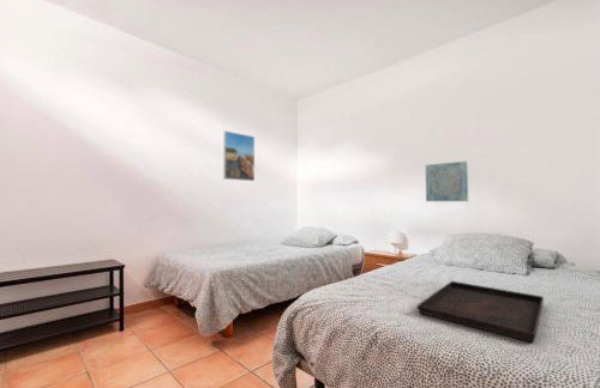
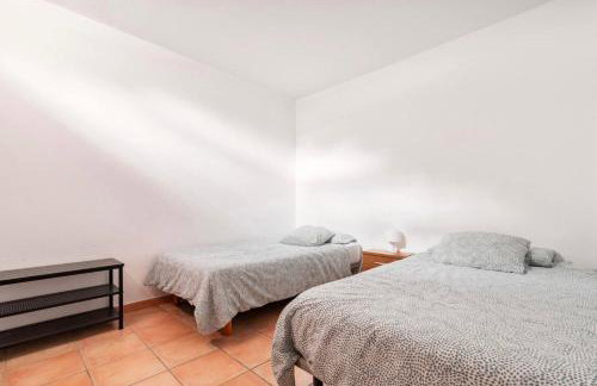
- serving tray [416,280,545,344]
- wall art [425,160,469,202]
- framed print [222,129,256,182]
